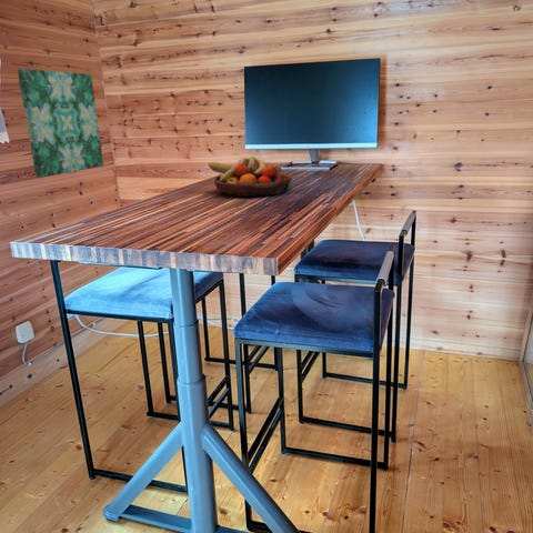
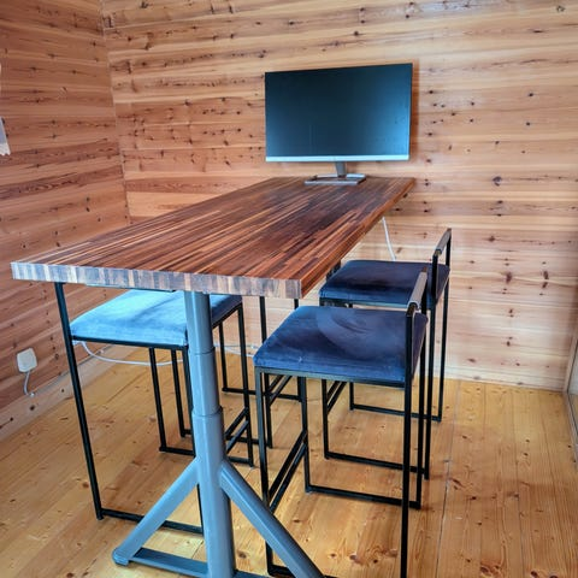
- wall art [17,68,104,179]
- fruit bowl [208,155,293,198]
